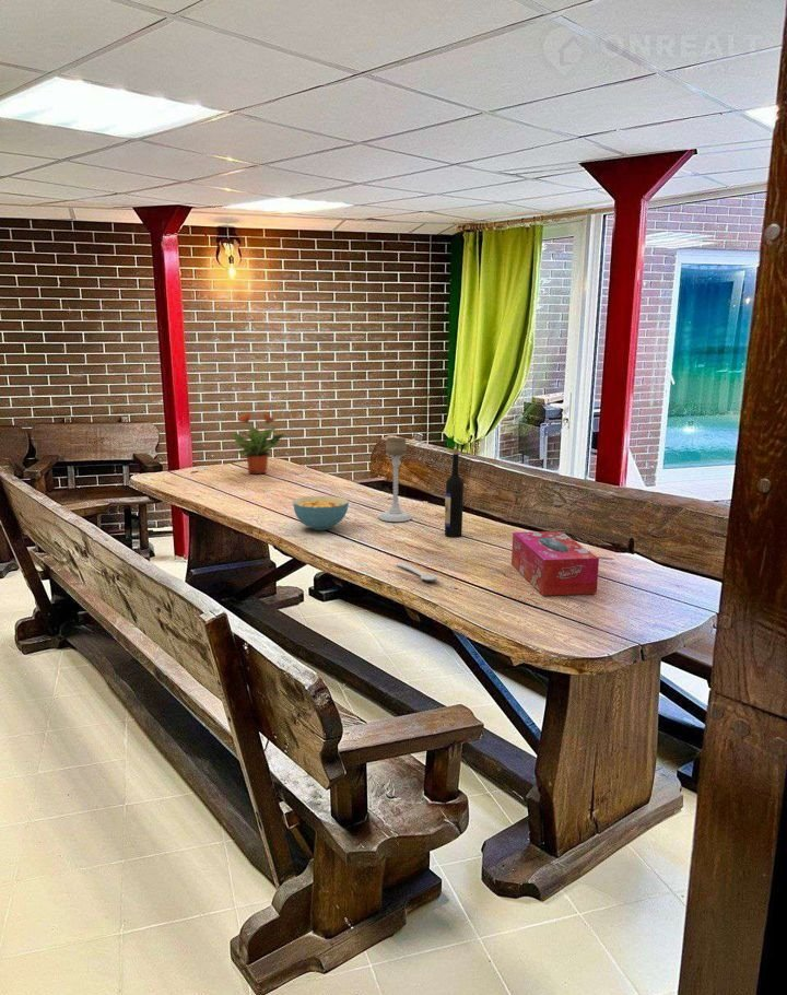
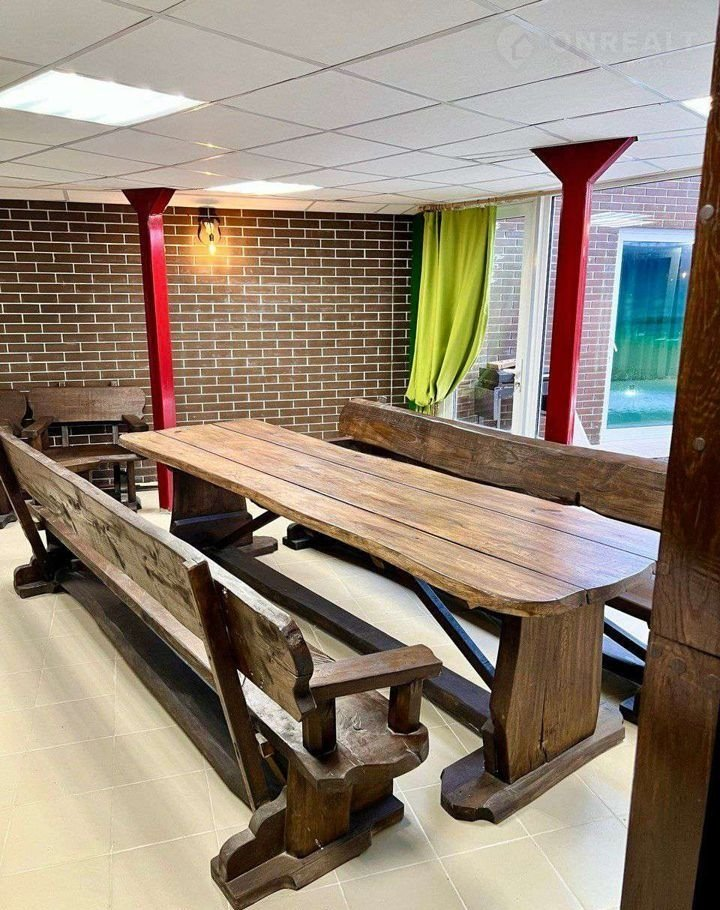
- spoon [396,562,439,582]
- tissue box [510,530,600,597]
- candle holder [377,436,412,523]
- wine bottle [444,447,465,538]
- cereal bowl [292,495,350,531]
- potted plant [230,411,285,475]
